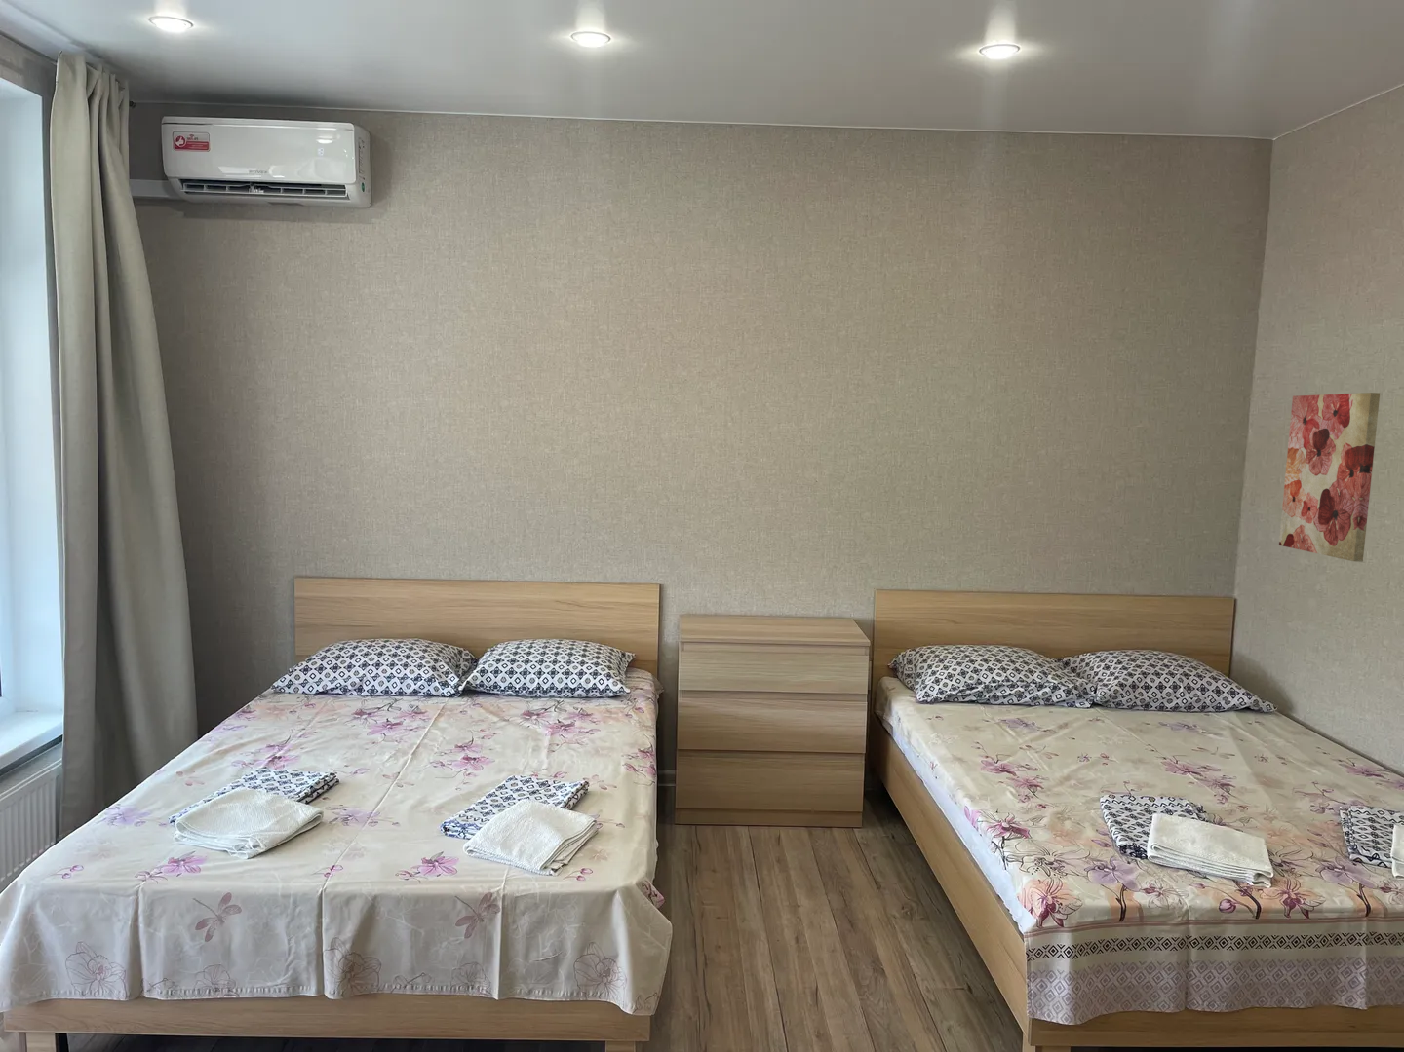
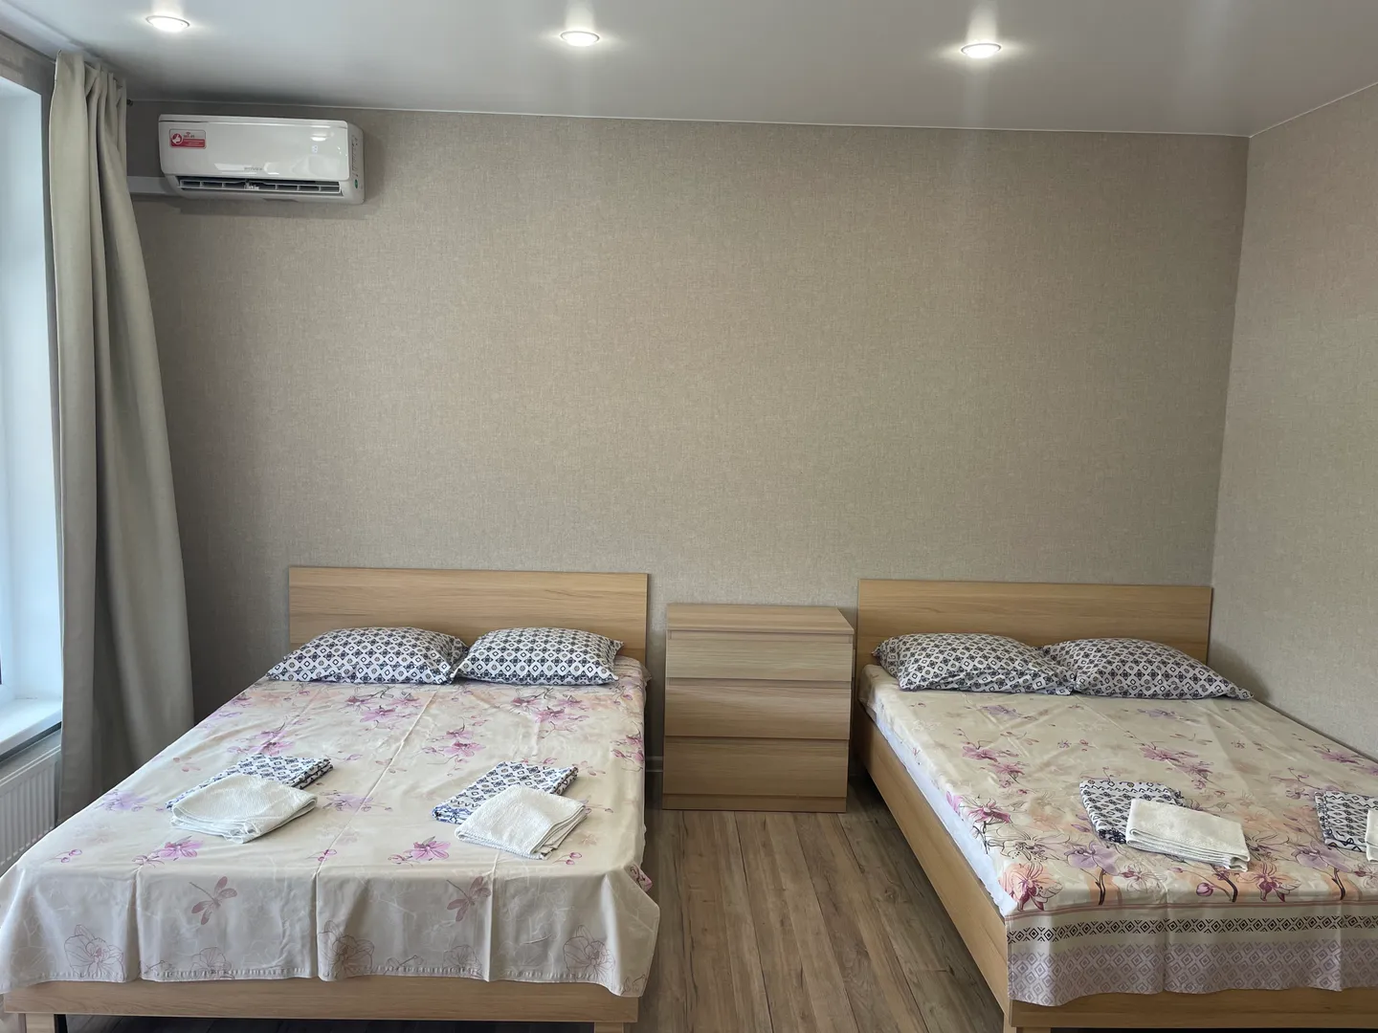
- wall art [1278,391,1381,562]
